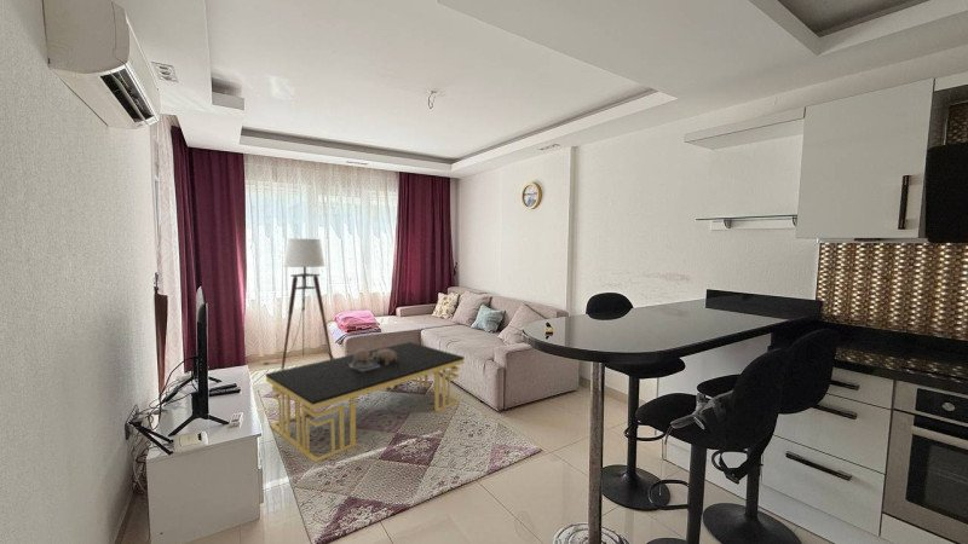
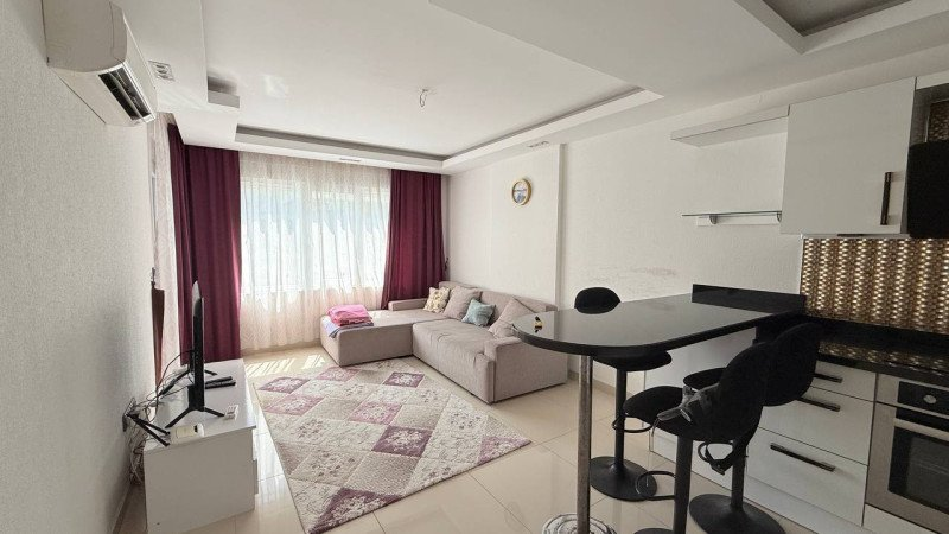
- floor lamp [261,237,334,370]
- coffee table [265,341,466,464]
